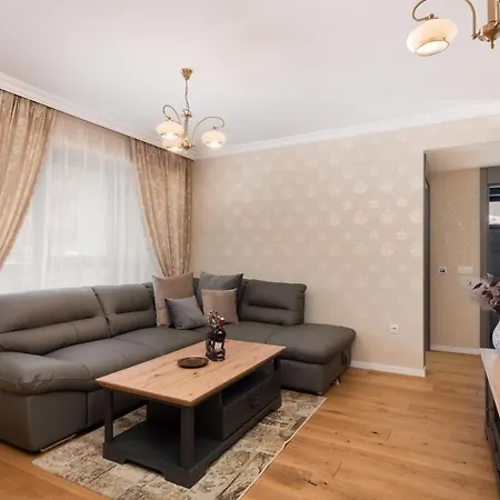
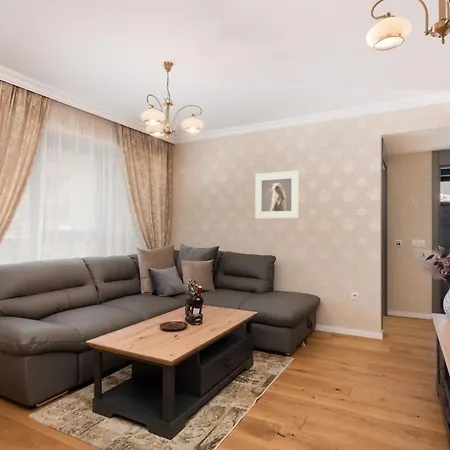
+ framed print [254,170,300,219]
